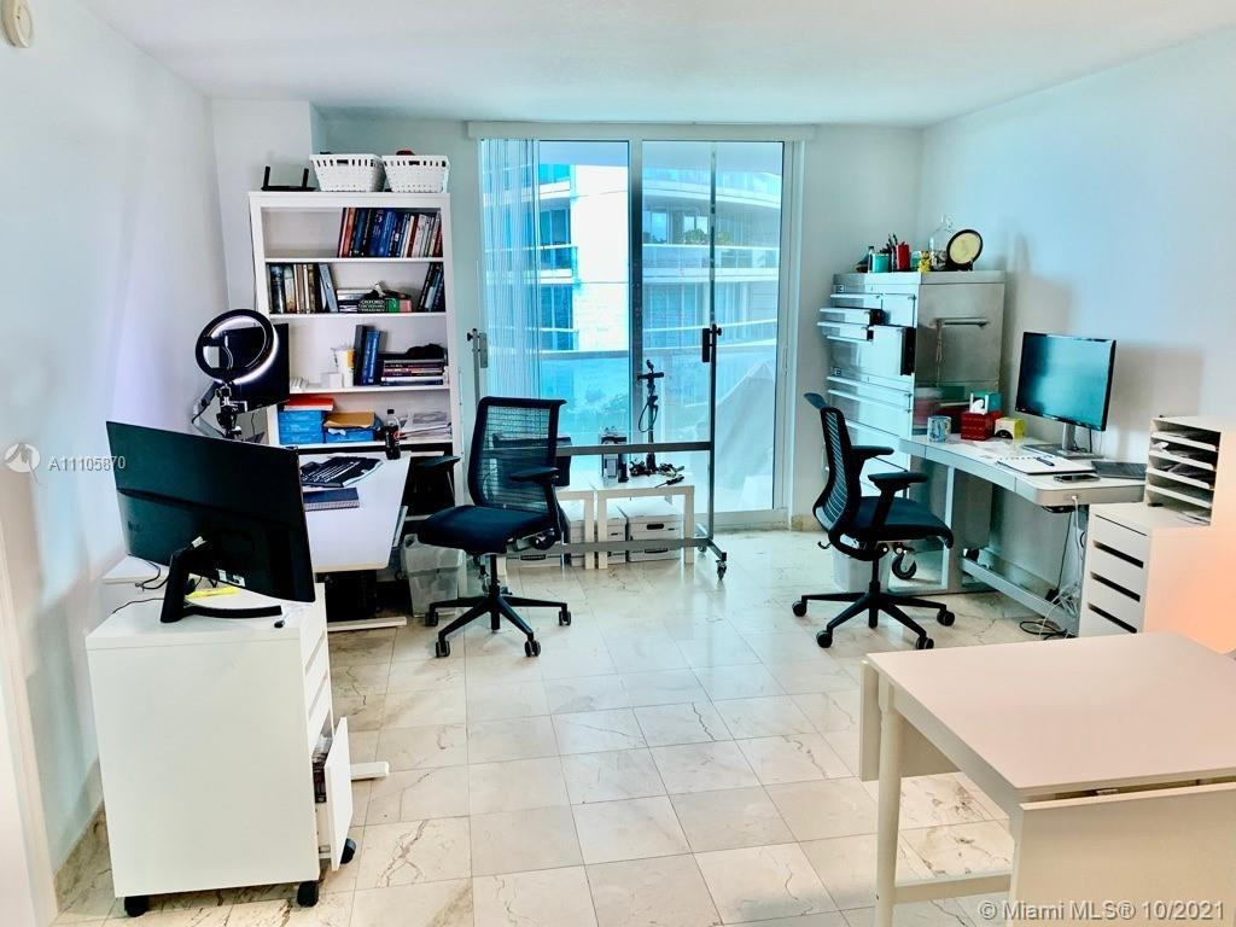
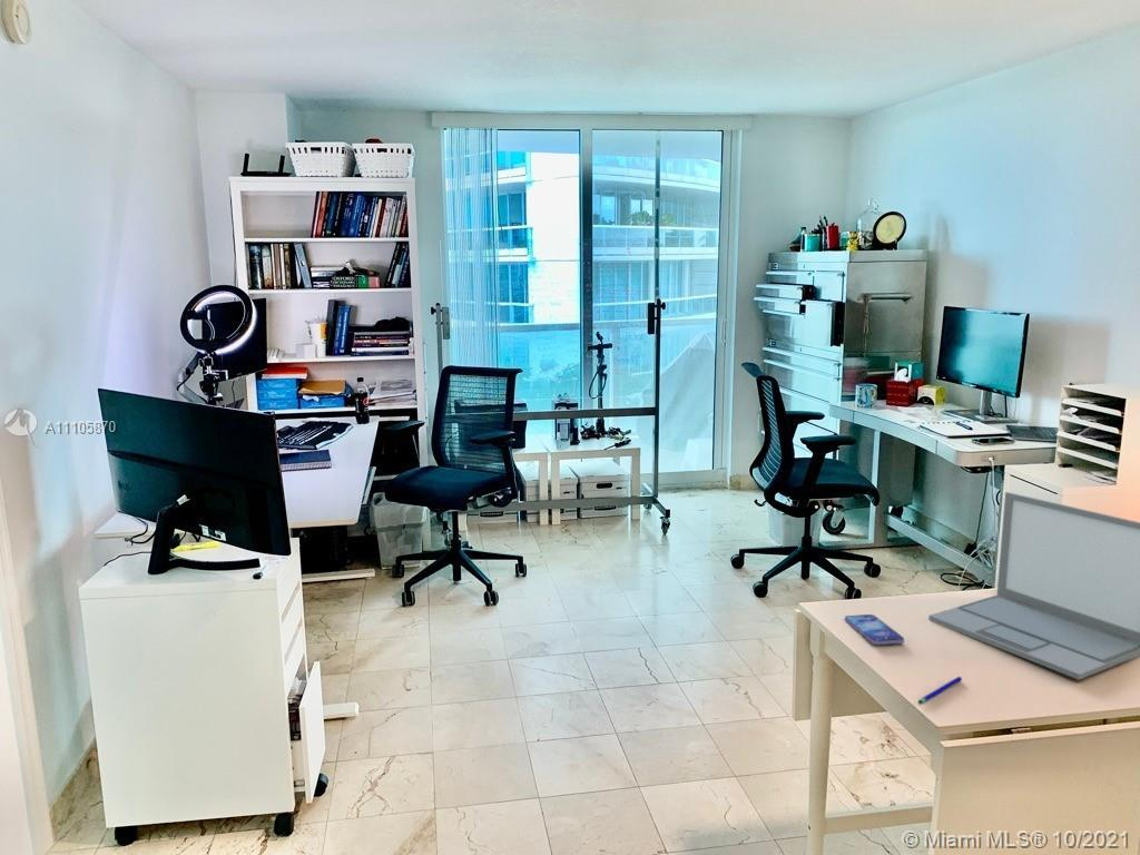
+ laptop [927,491,1140,681]
+ pen [917,676,963,705]
+ smartphone [844,613,905,646]
